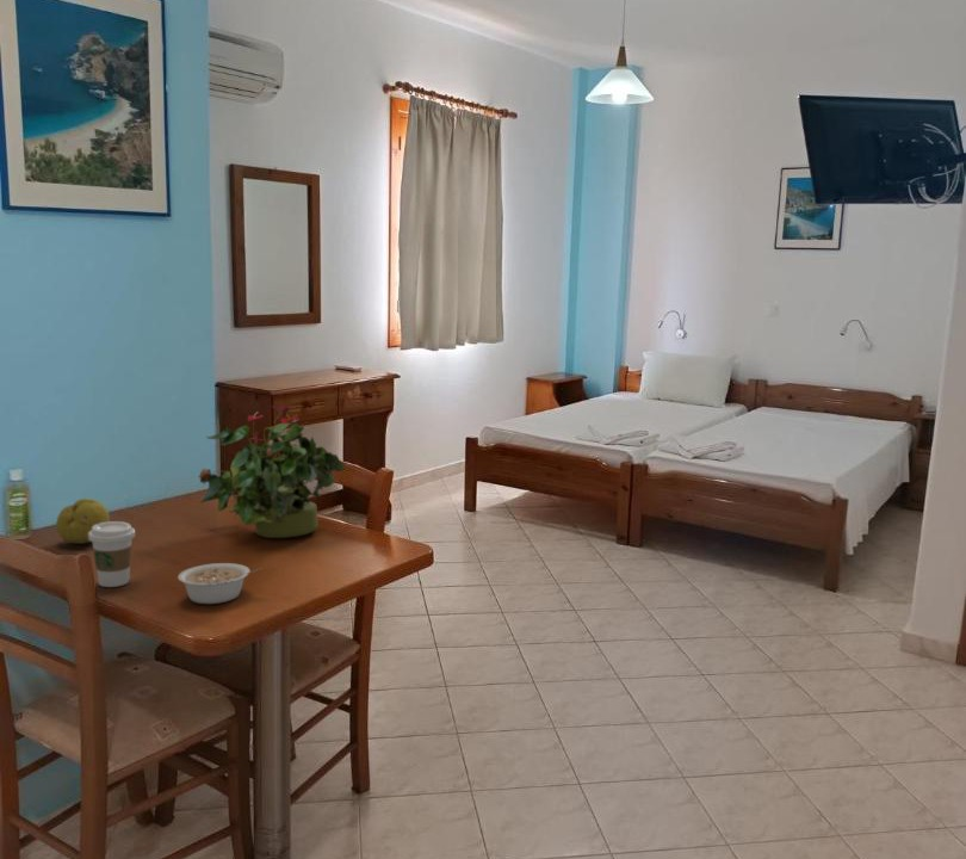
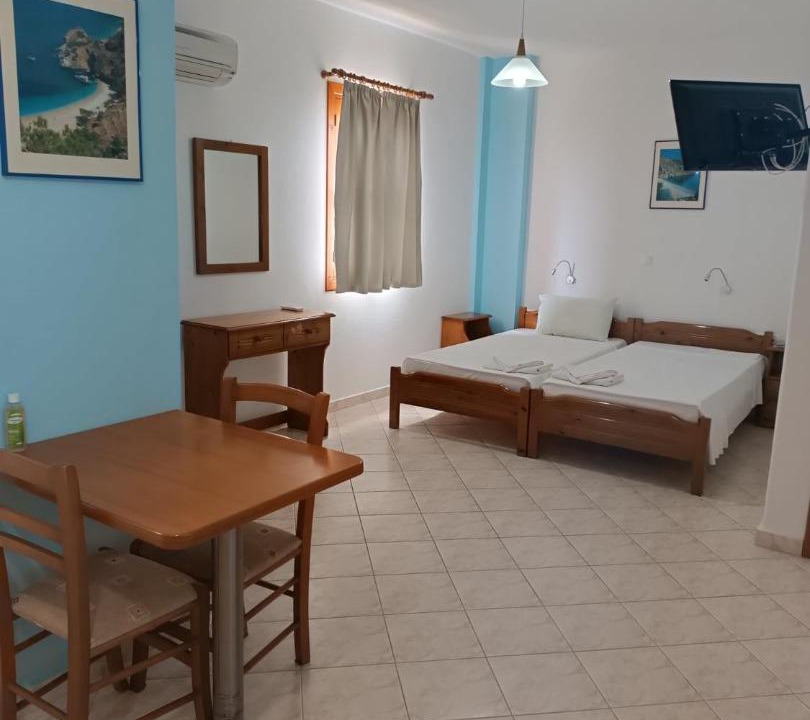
- fruit [55,498,111,544]
- legume [177,562,264,605]
- potted plant [197,404,347,539]
- coffee cup [88,520,136,588]
